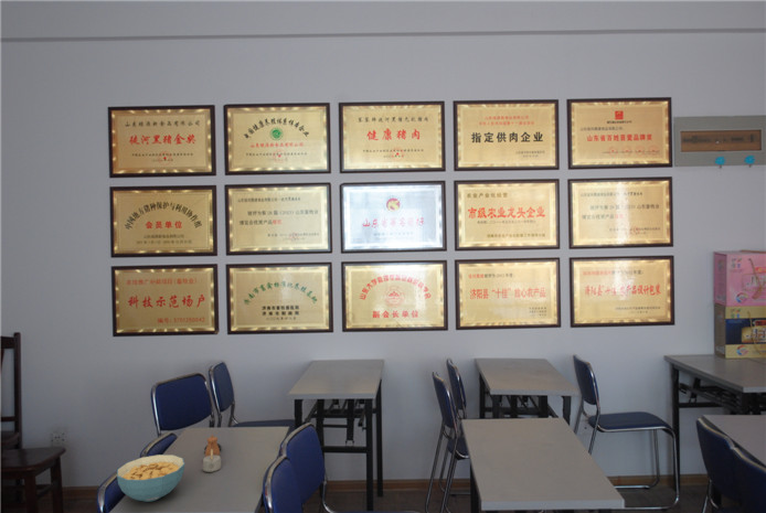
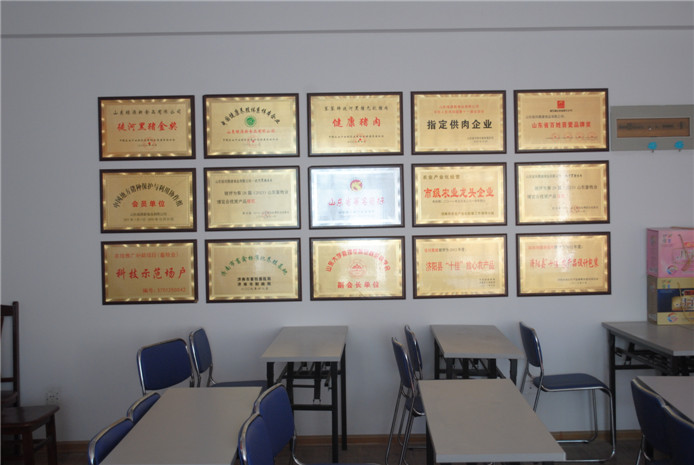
- cereal bowl [116,453,185,503]
- teapot [202,434,223,473]
